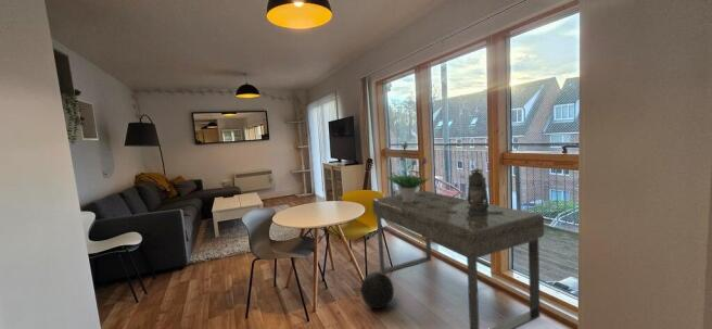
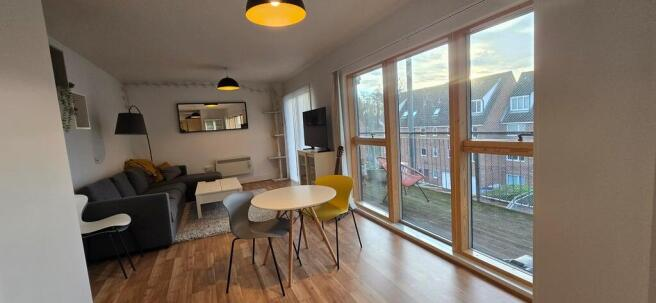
- lantern [460,167,490,216]
- bench [371,190,545,329]
- ball [359,271,395,309]
- potted plant [385,140,431,202]
